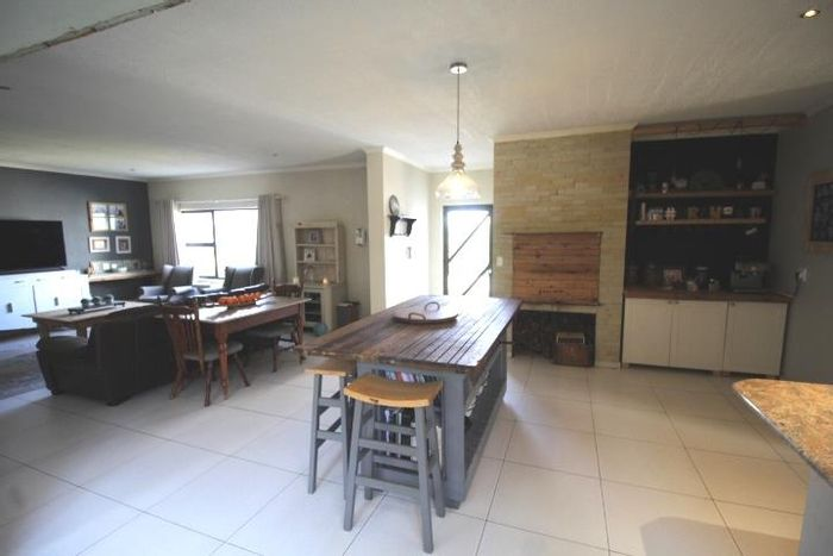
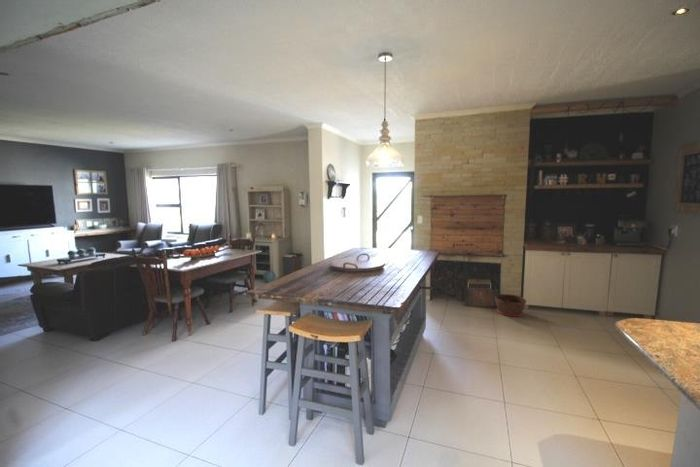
+ basket [494,293,527,318]
